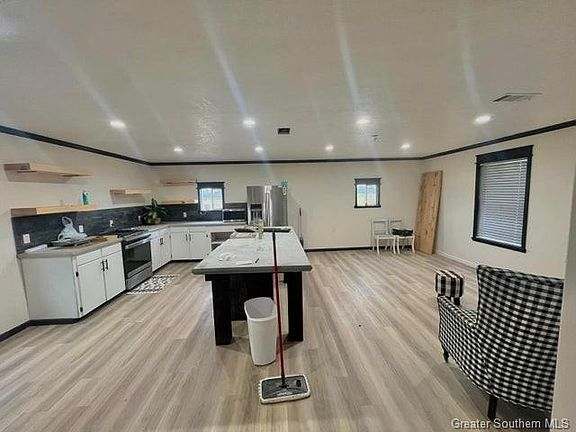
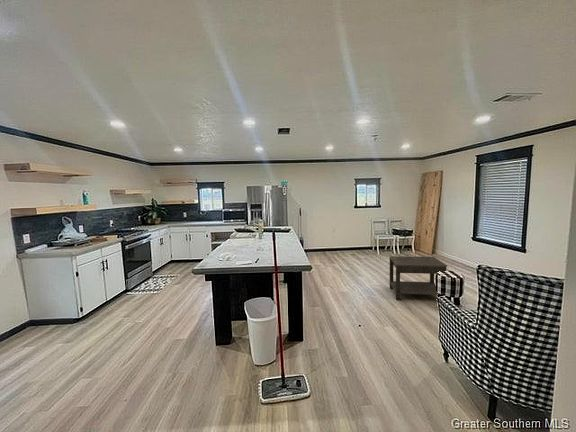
+ side table [388,255,448,301]
